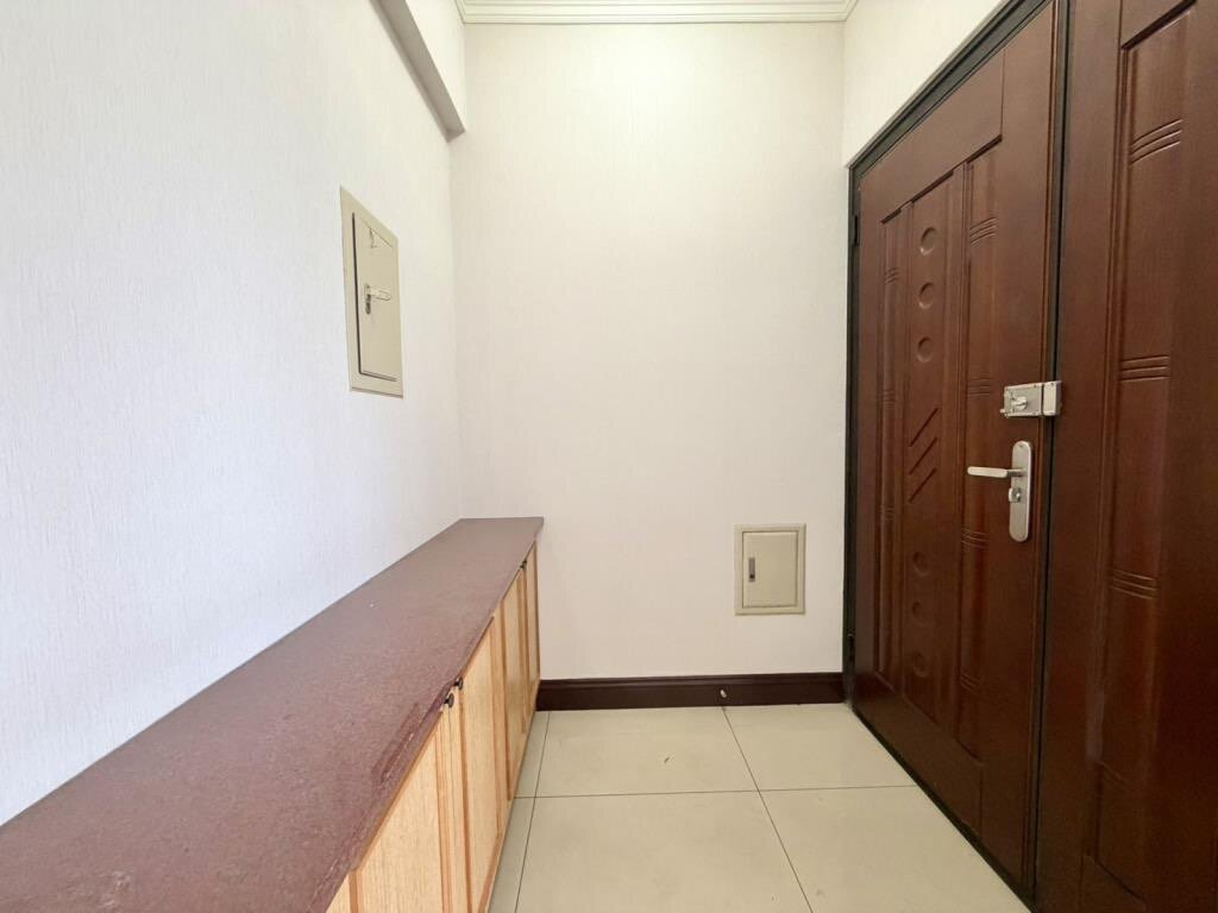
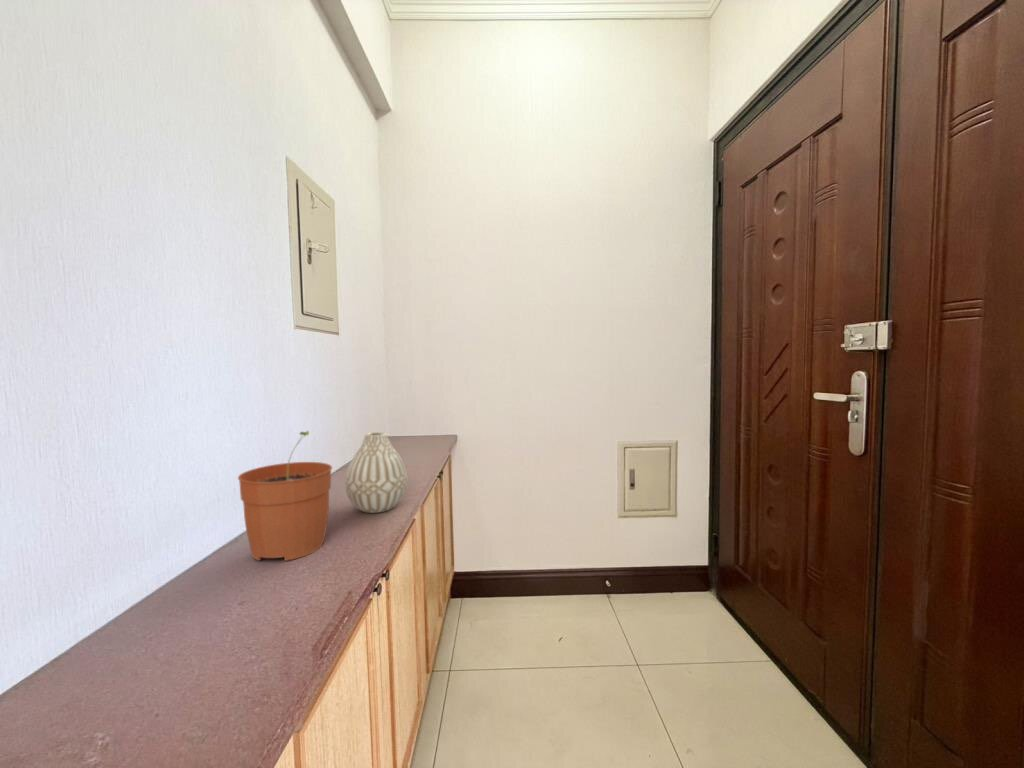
+ vase [344,431,409,514]
+ plant pot [237,430,333,562]
